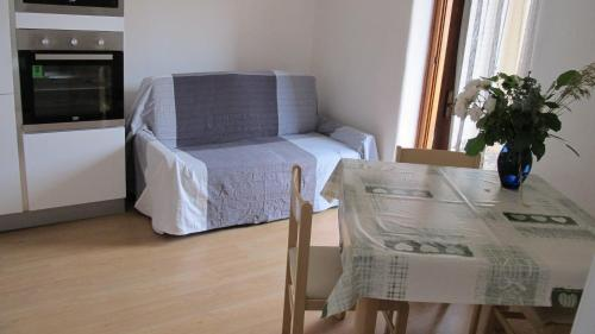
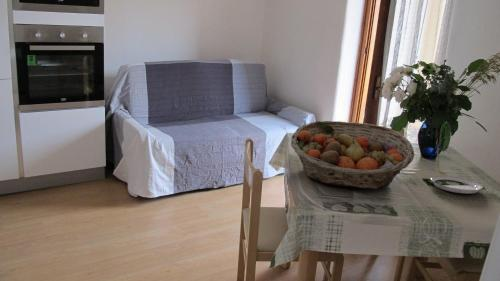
+ plate [430,121,484,194]
+ fruit basket [290,120,415,190]
